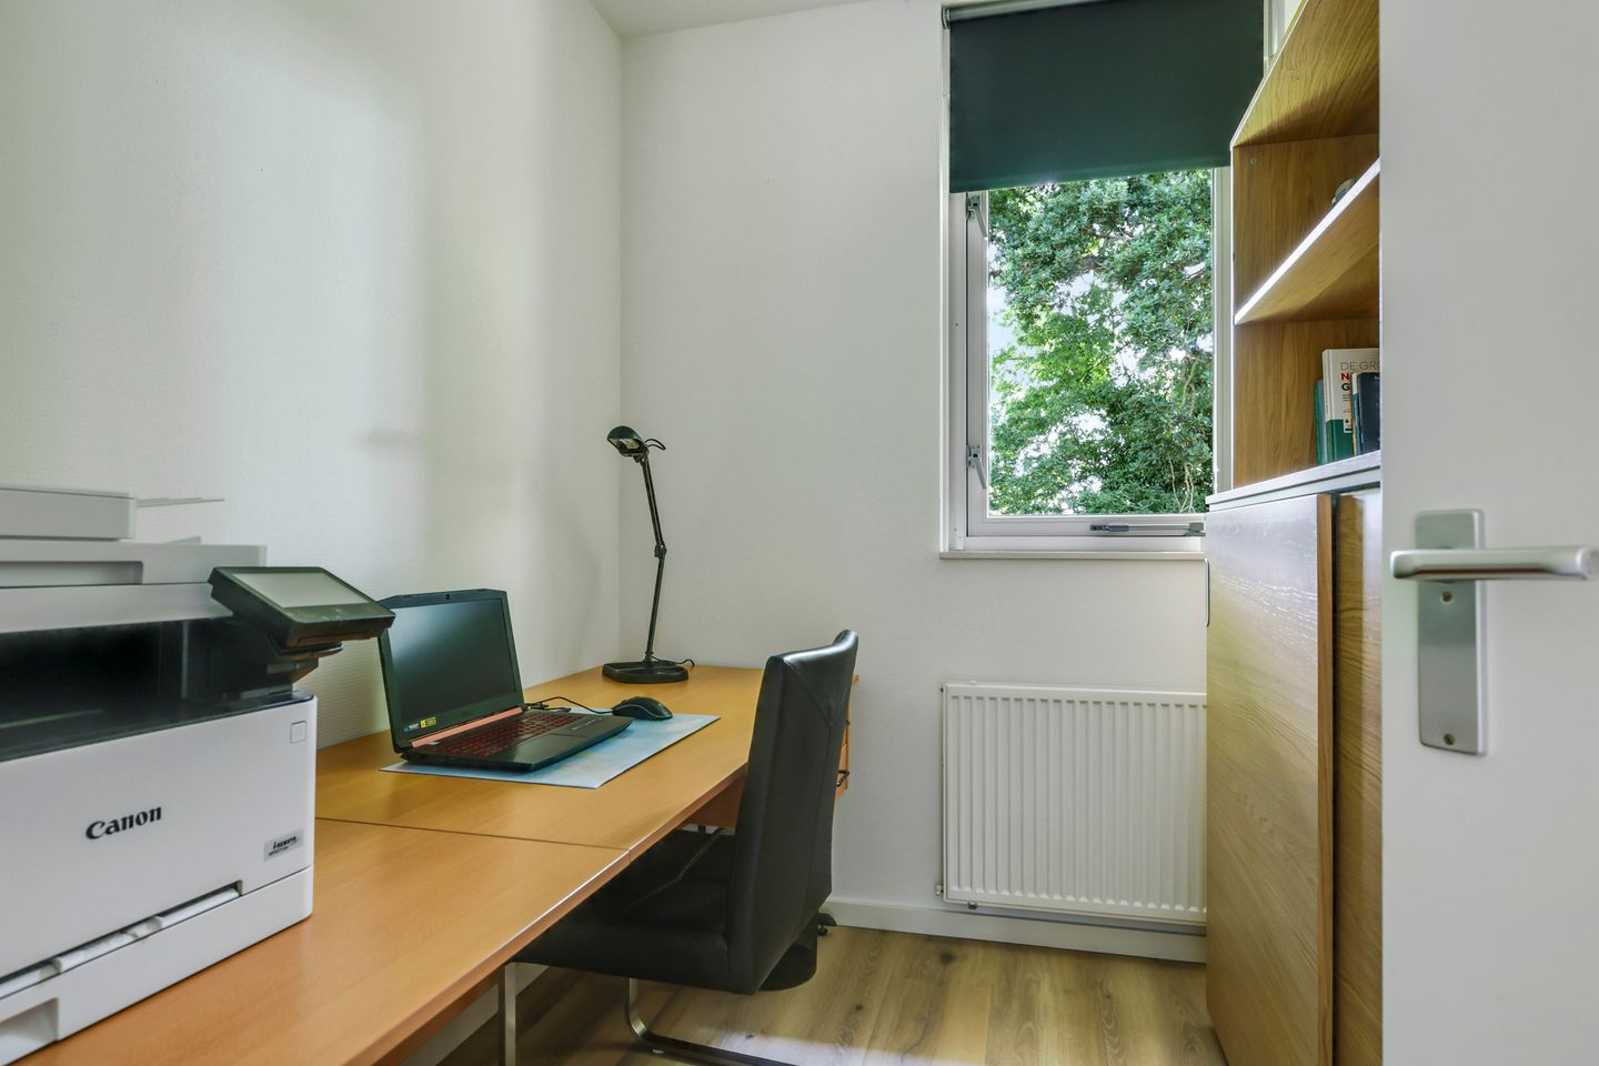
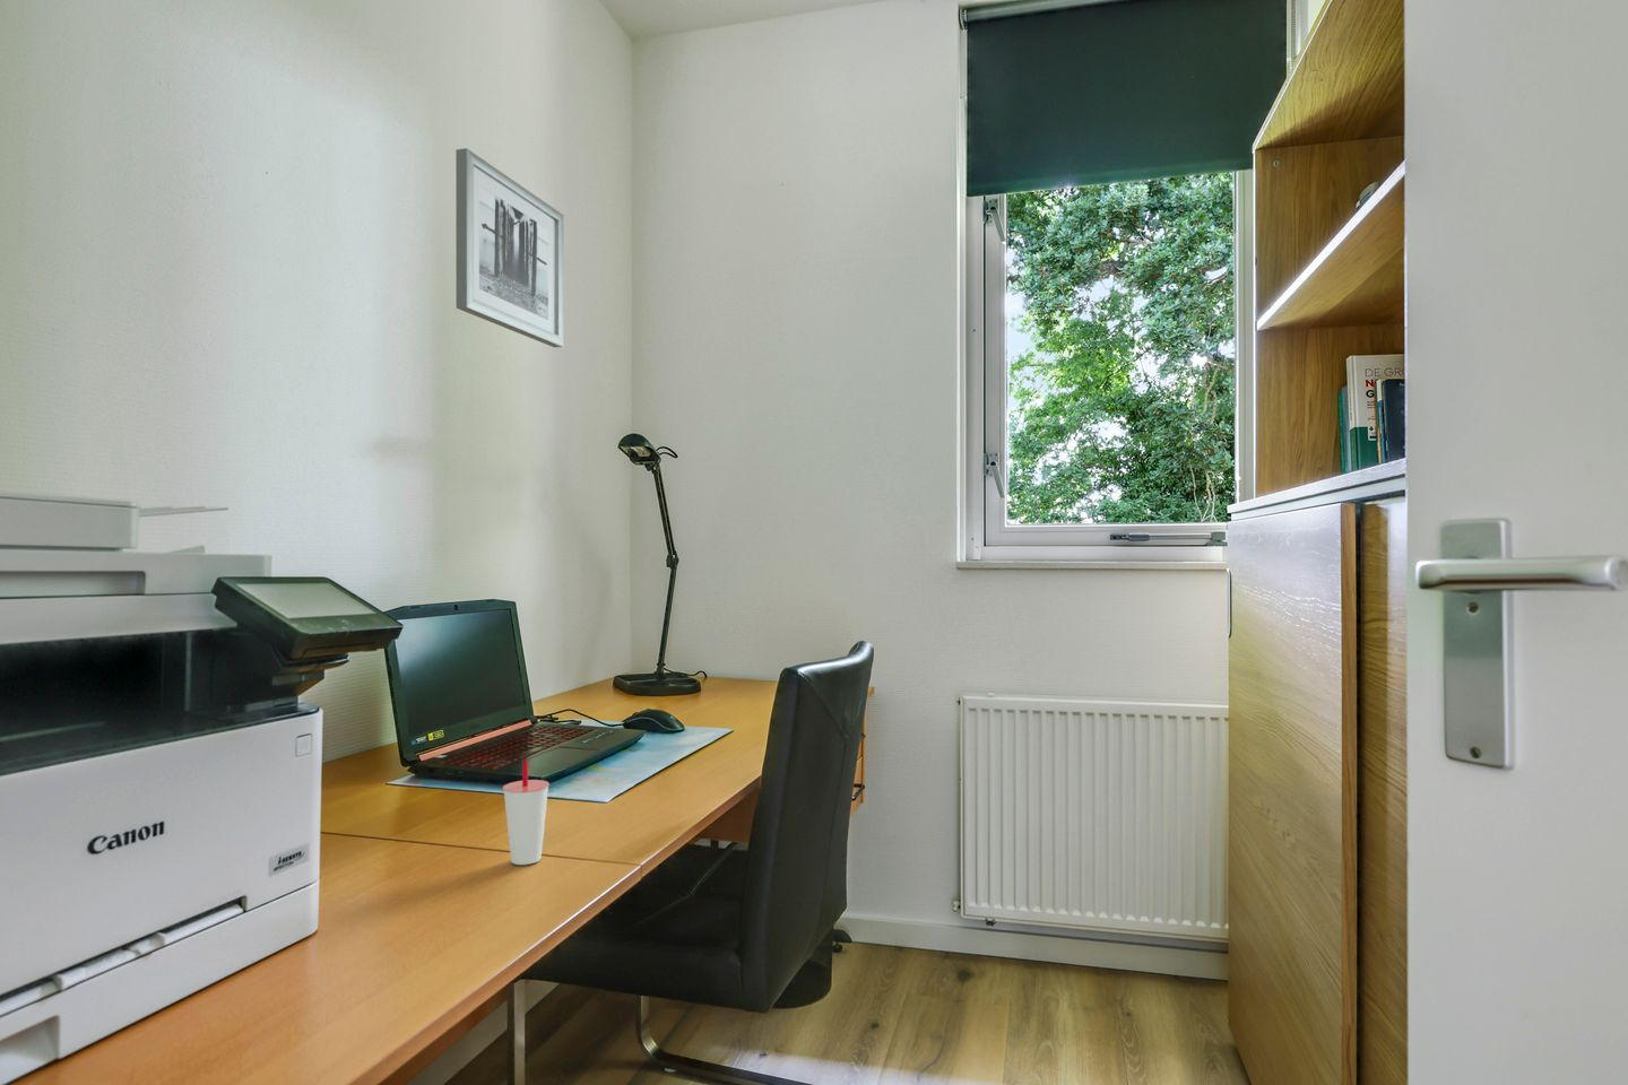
+ wall art [454,147,564,348]
+ cup [501,759,551,866]
